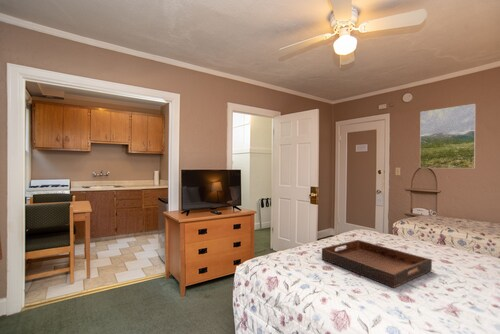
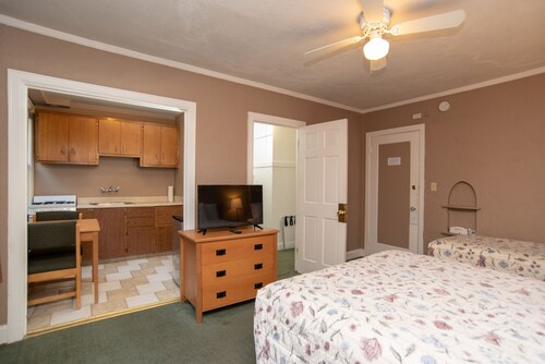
- serving tray [321,239,433,289]
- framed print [419,103,477,169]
